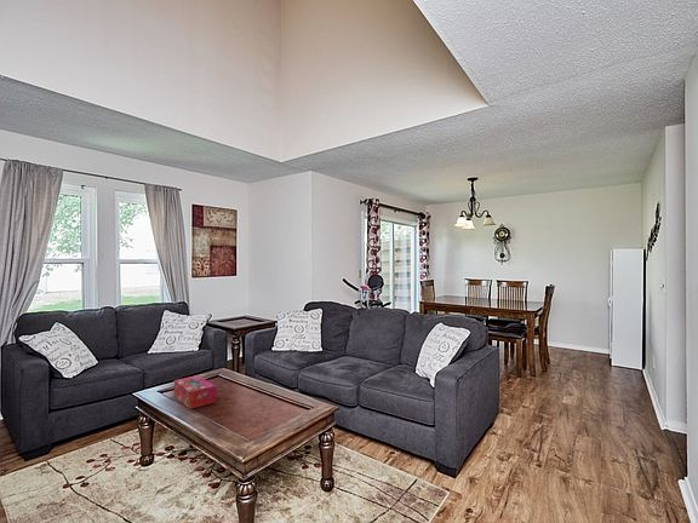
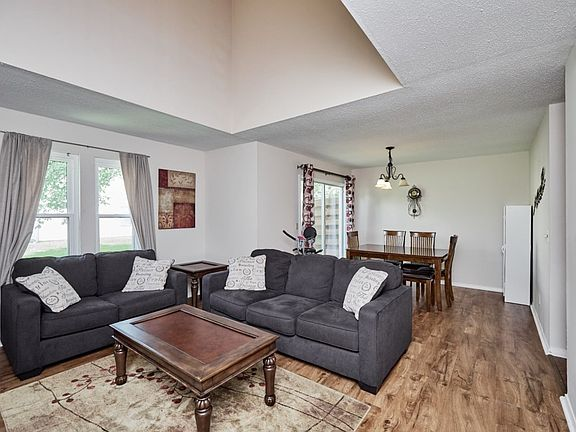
- tissue box [173,374,217,410]
